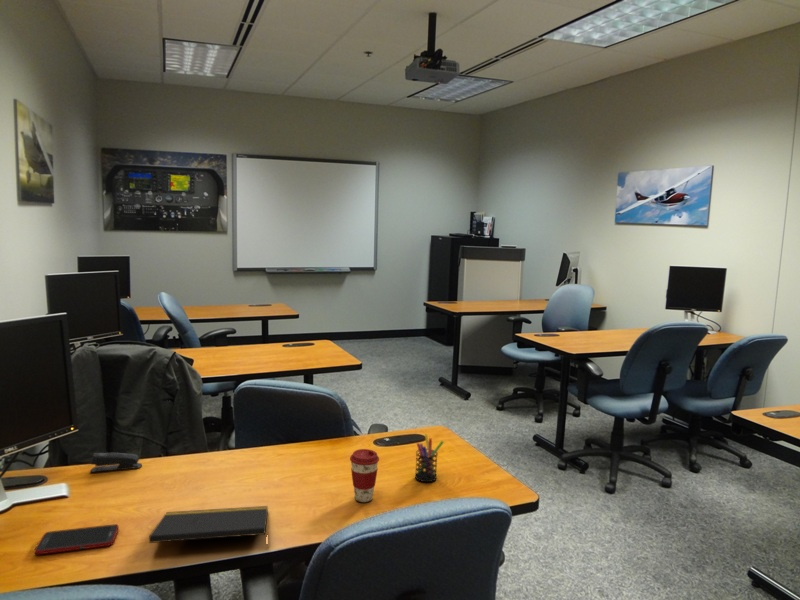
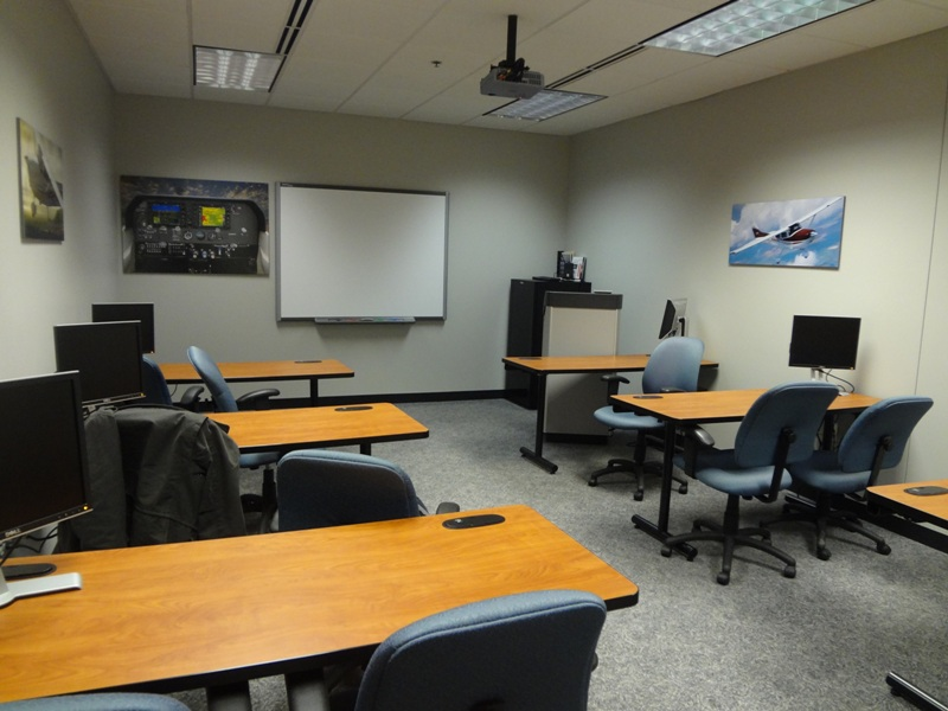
- pen holder [414,433,445,483]
- stapler [89,452,143,473]
- notepad [148,505,269,548]
- coffee cup [349,448,380,503]
- cell phone [33,523,120,555]
